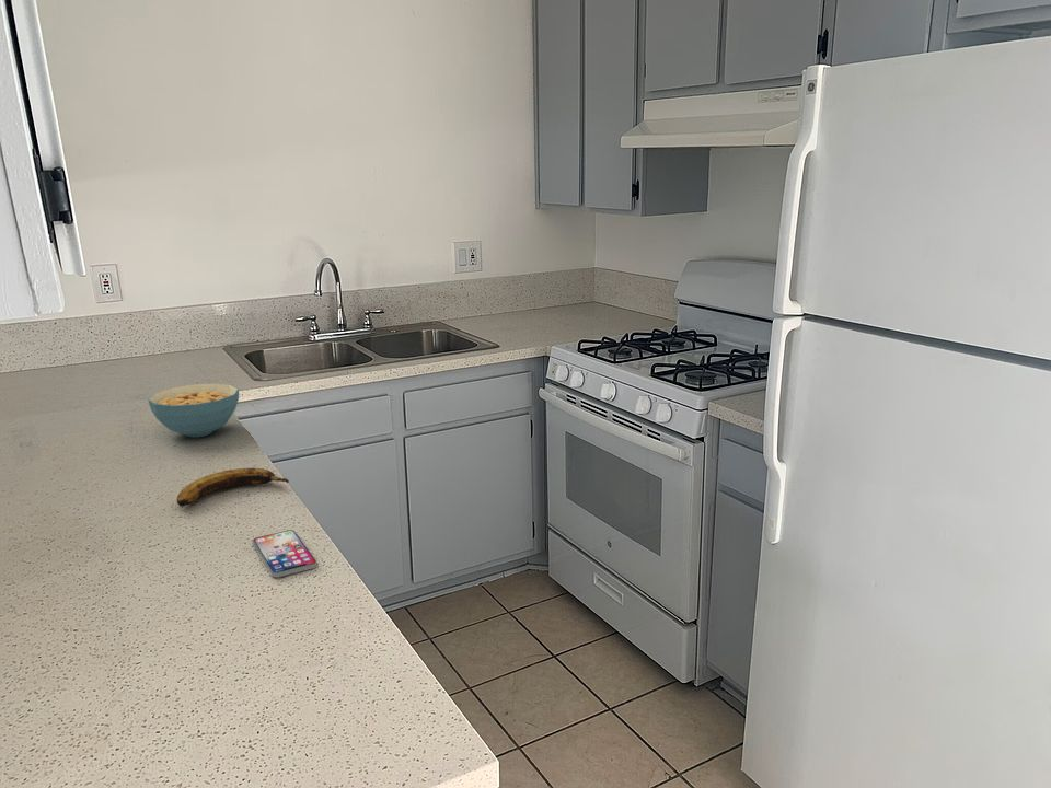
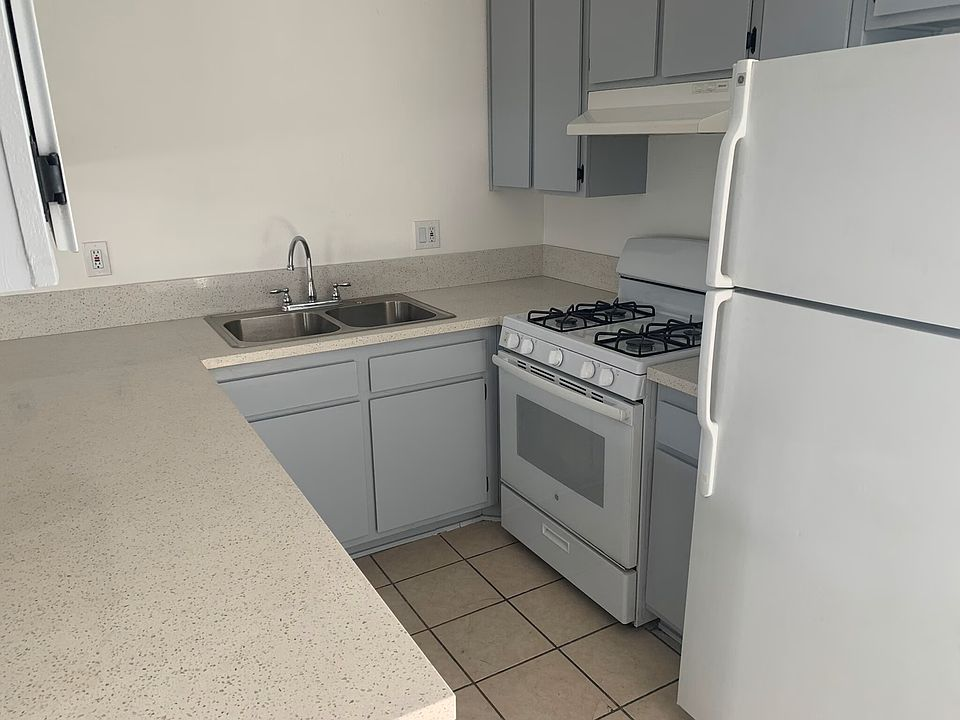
- cereal bowl [147,382,240,438]
- banana [176,467,290,508]
- smartphone [252,529,317,578]
